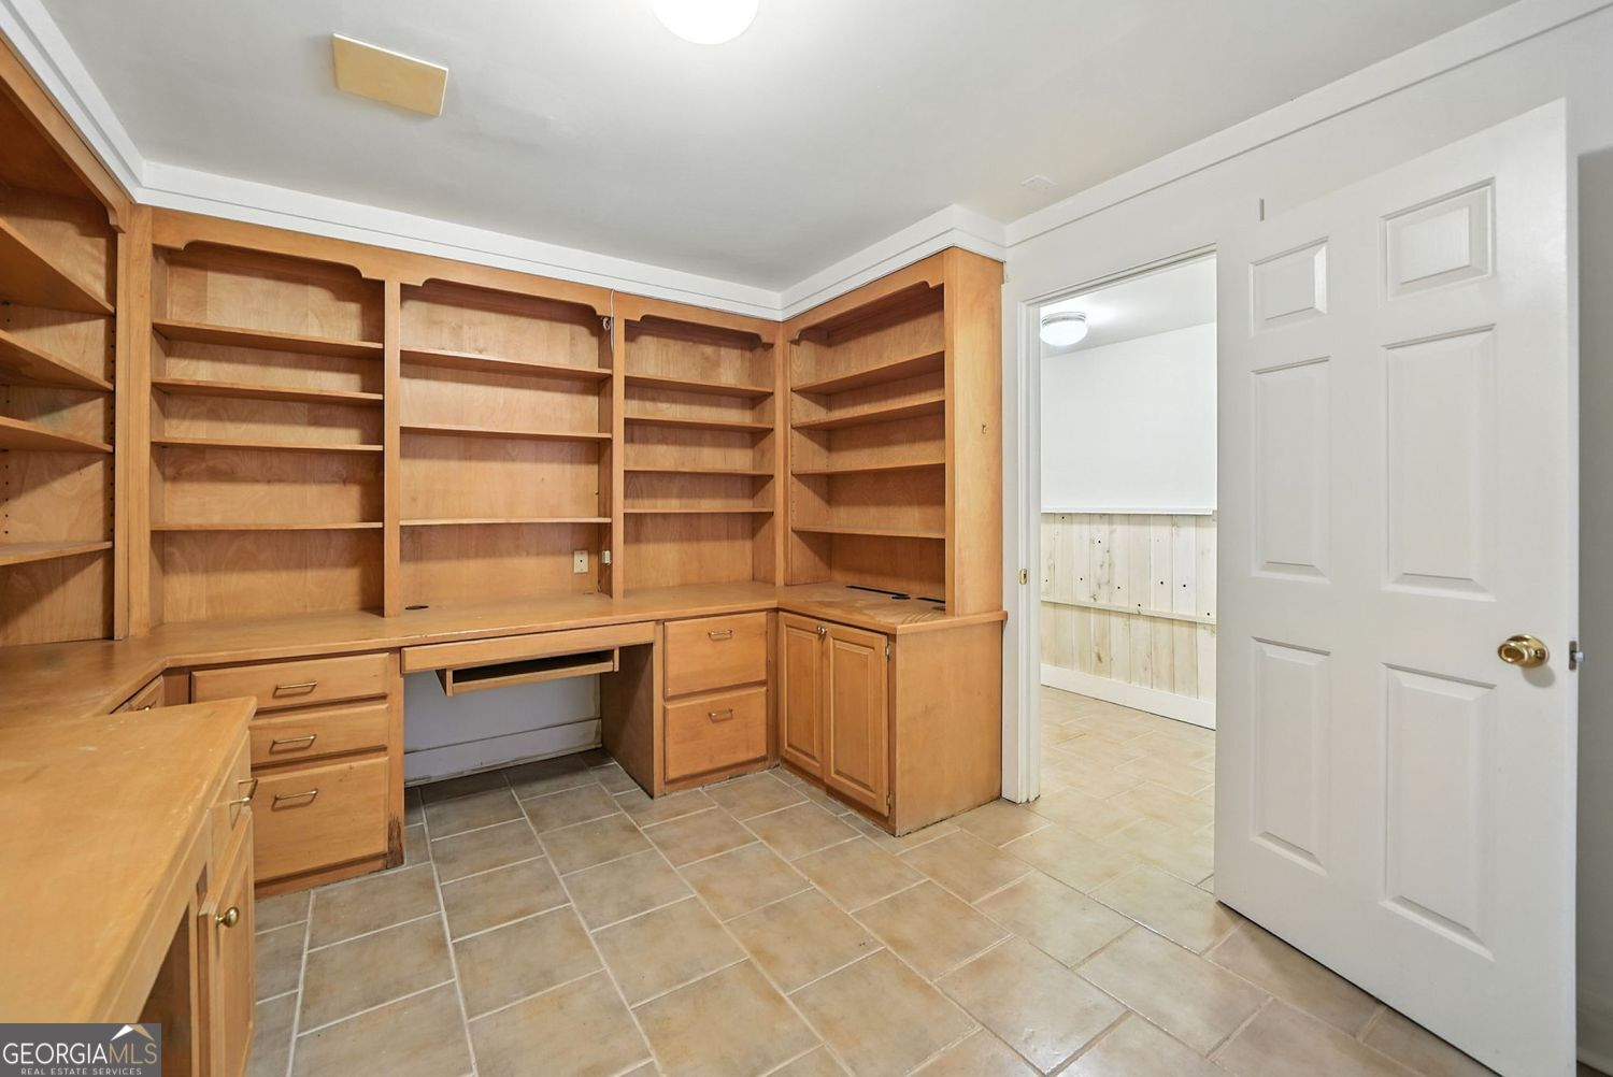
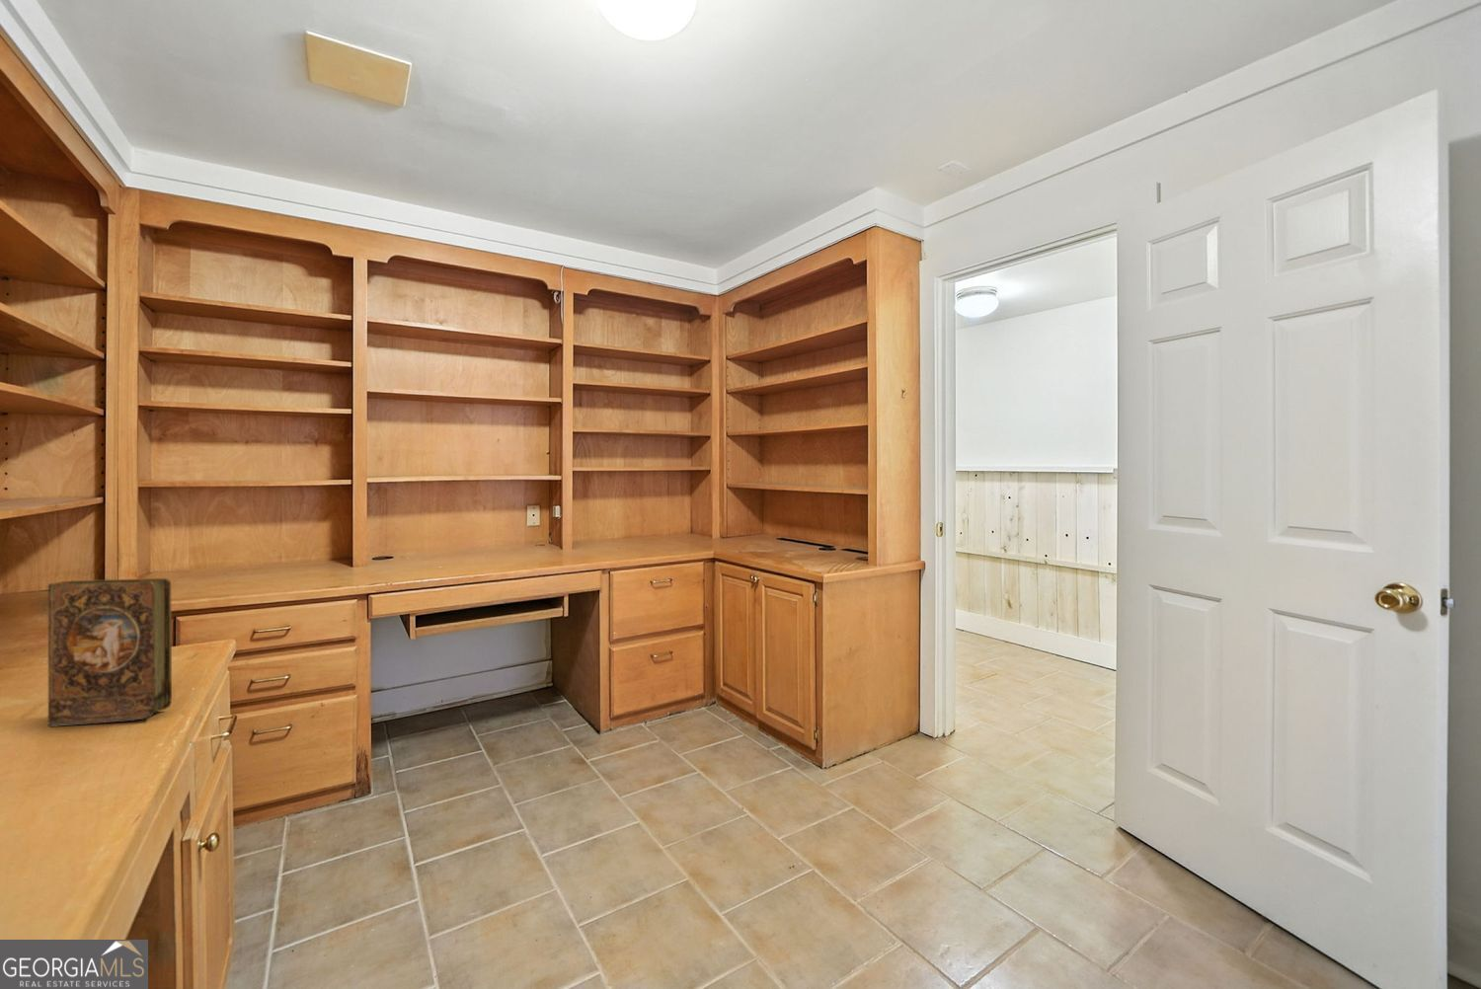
+ book [47,577,173,727]
